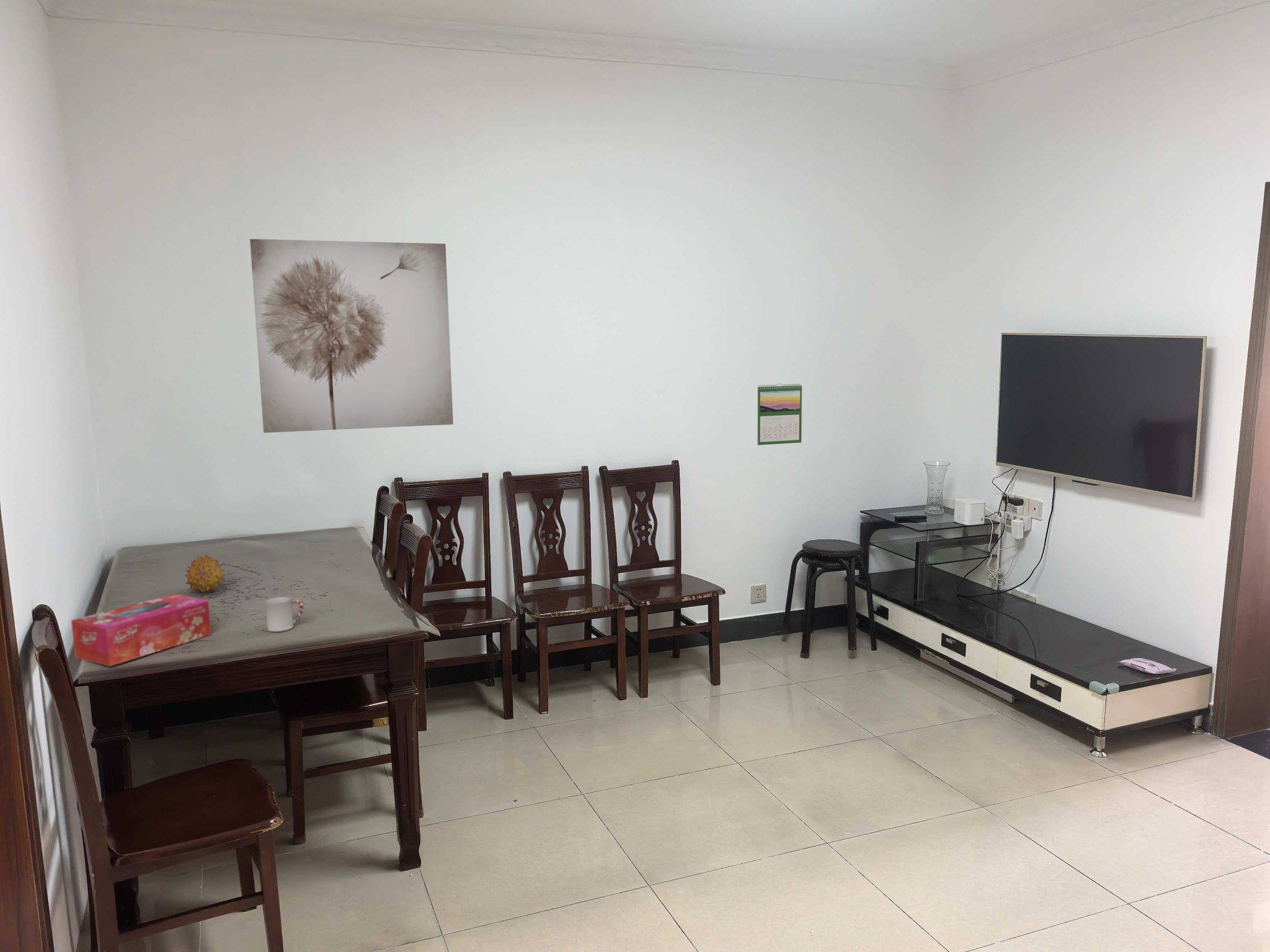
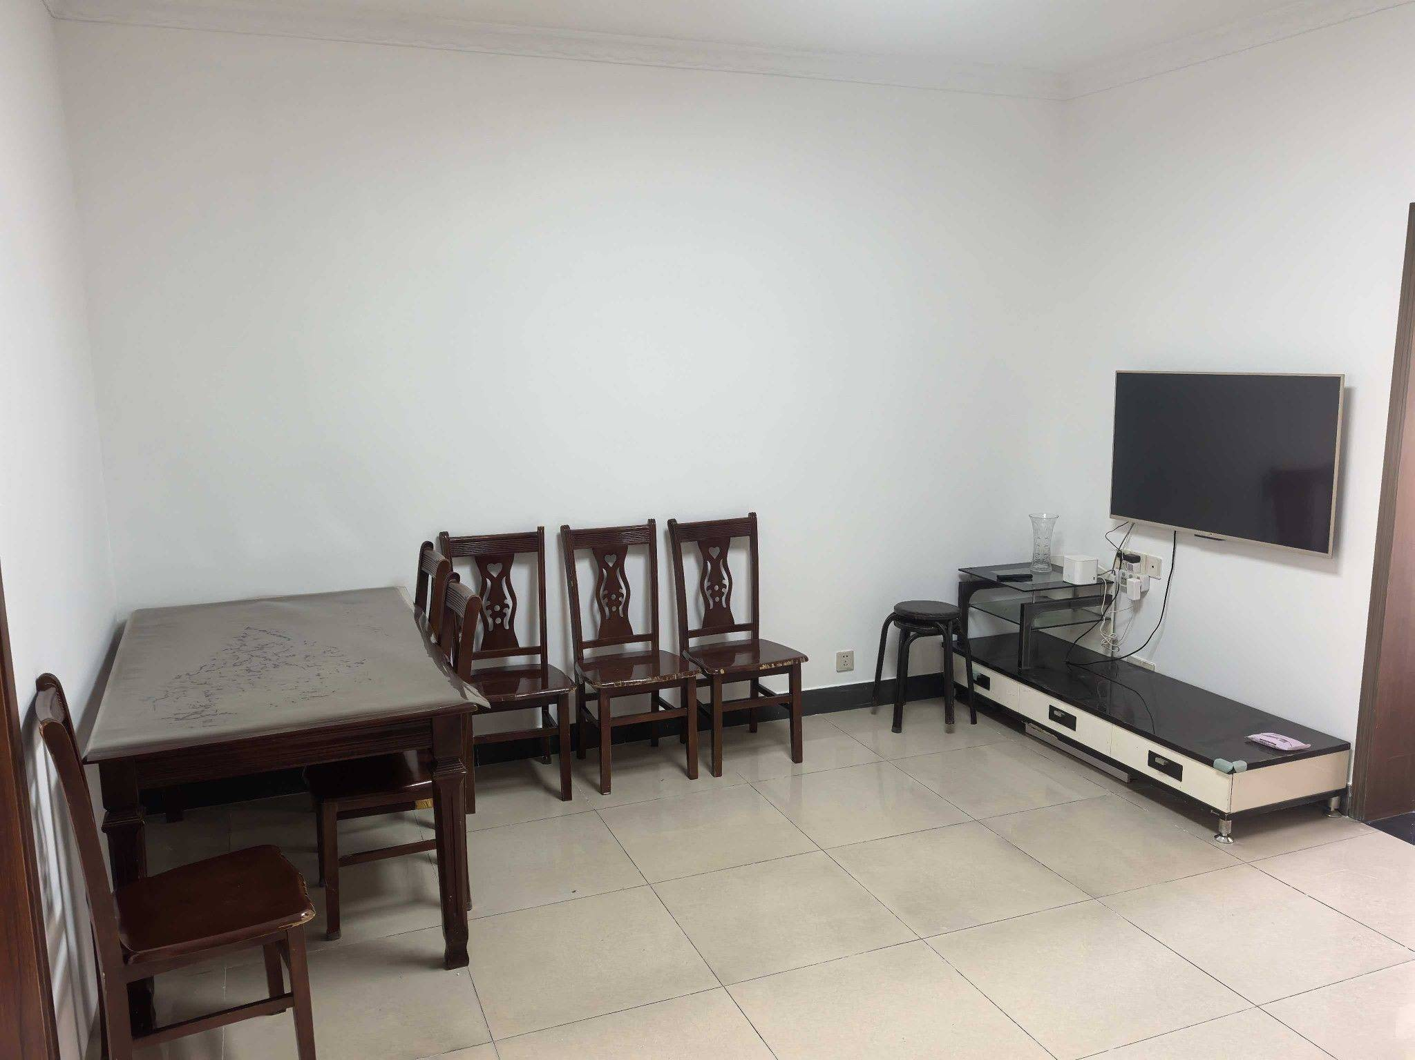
- tissue box [71,593,211,667]
- fruit [185,554,225,593]
- cup [265,596,304,632]
- calendar [757,383,802,446]
- wall art [249,239,454,433]
